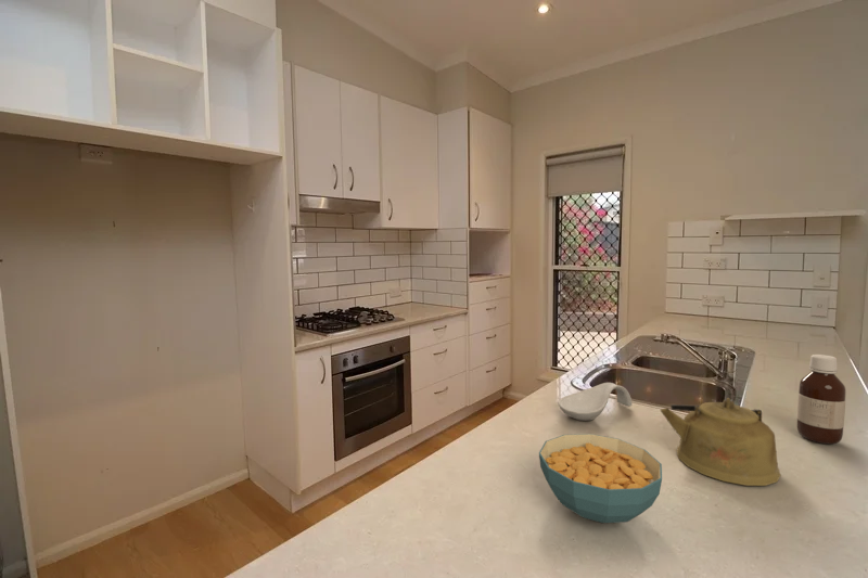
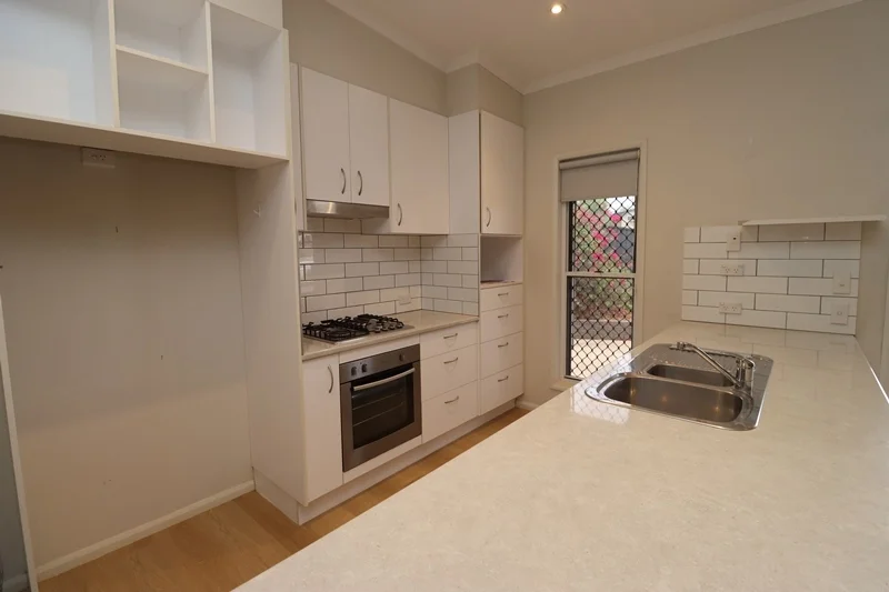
- spoon rest [558,382,633,422]
- cereal bowl [538,433,663,524]
- bottle [796,354,846,445]
- kettle [660,397,782,487]
